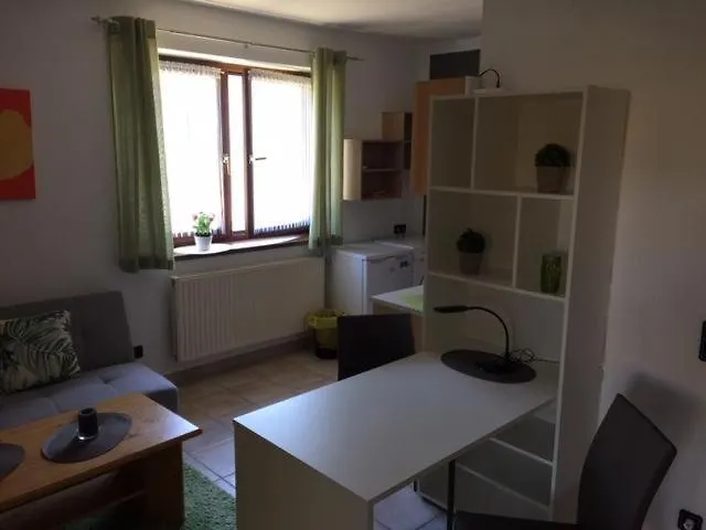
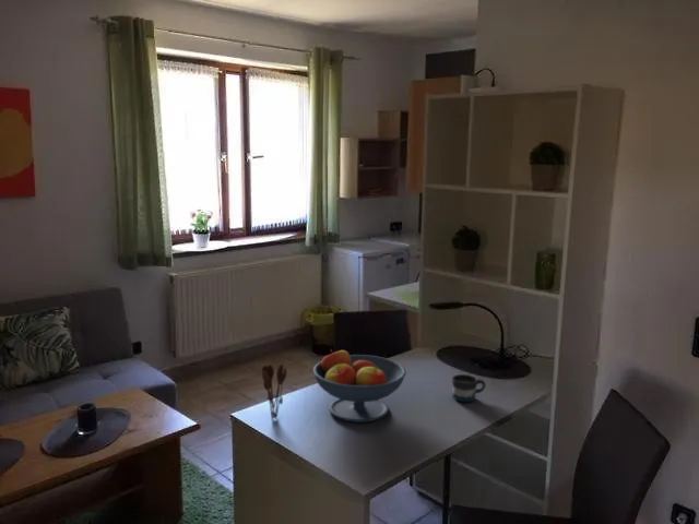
+ fruit bowl [312,348,407,424]
+ mug [451,373,486,403]
+ utensil holder [261,362,288,420]
